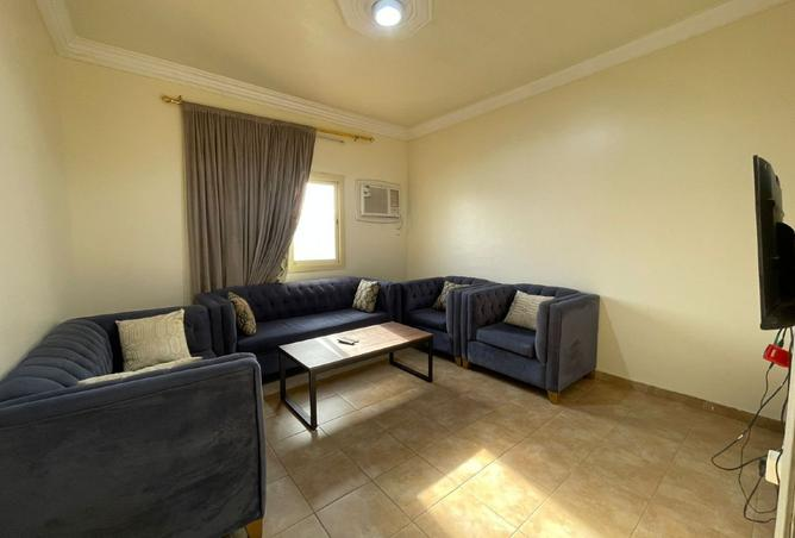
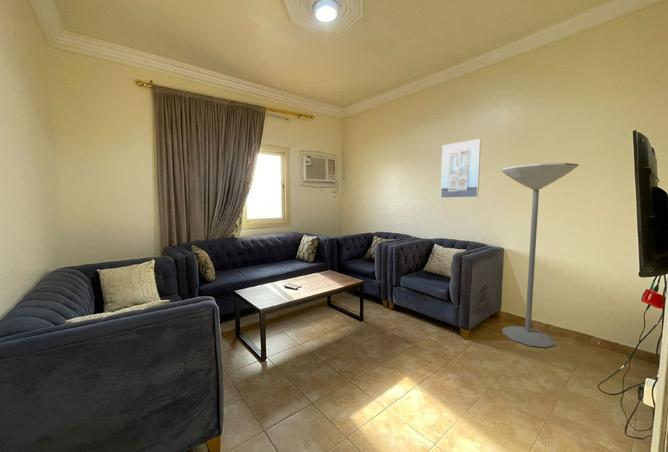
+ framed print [440,138,482,199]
+ floor lamp [501,162,580,348]
